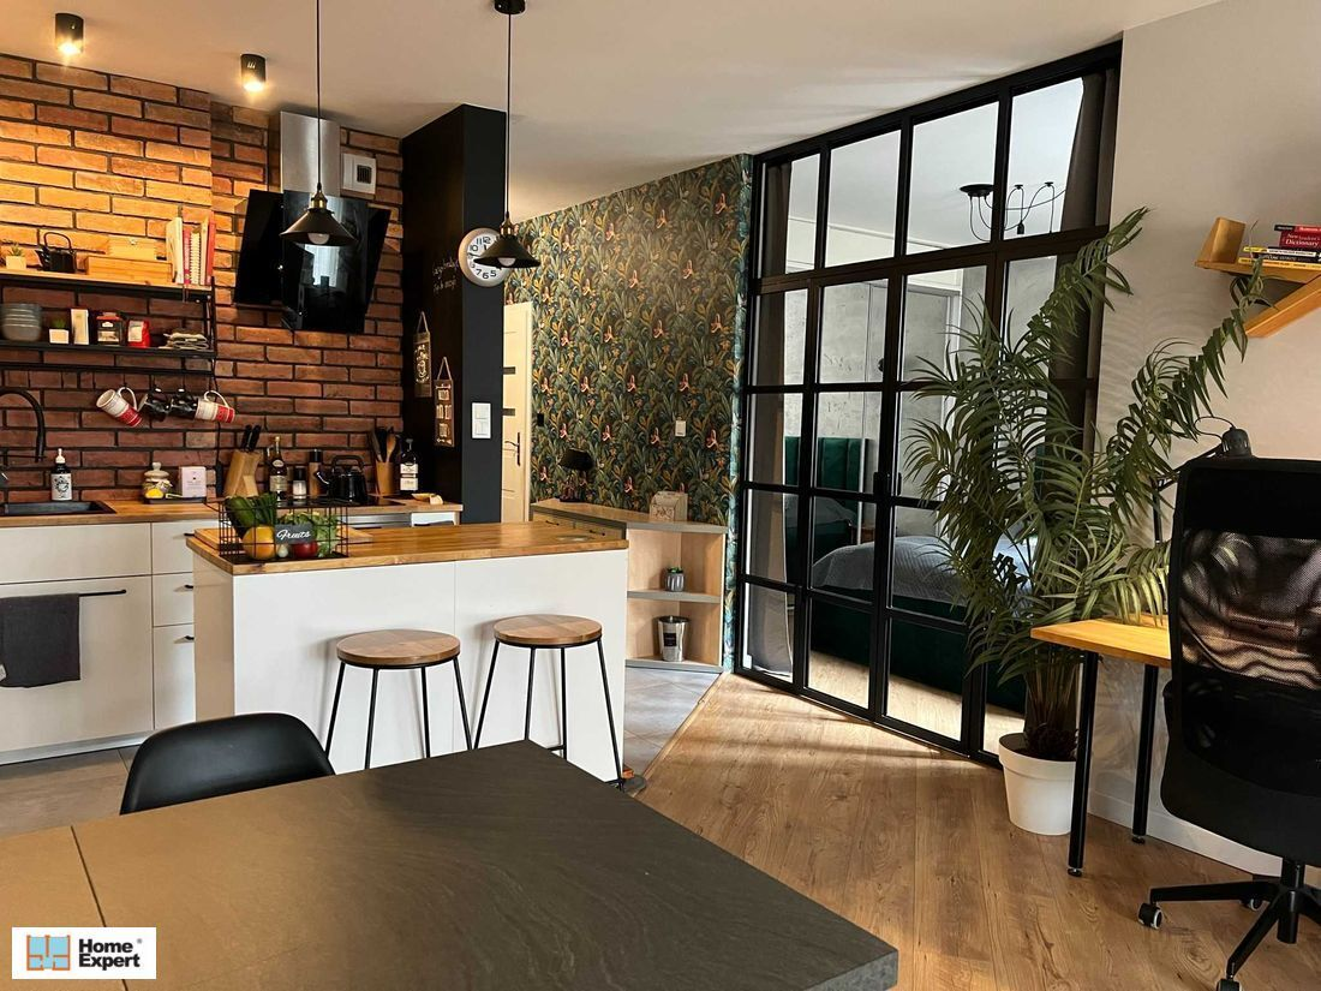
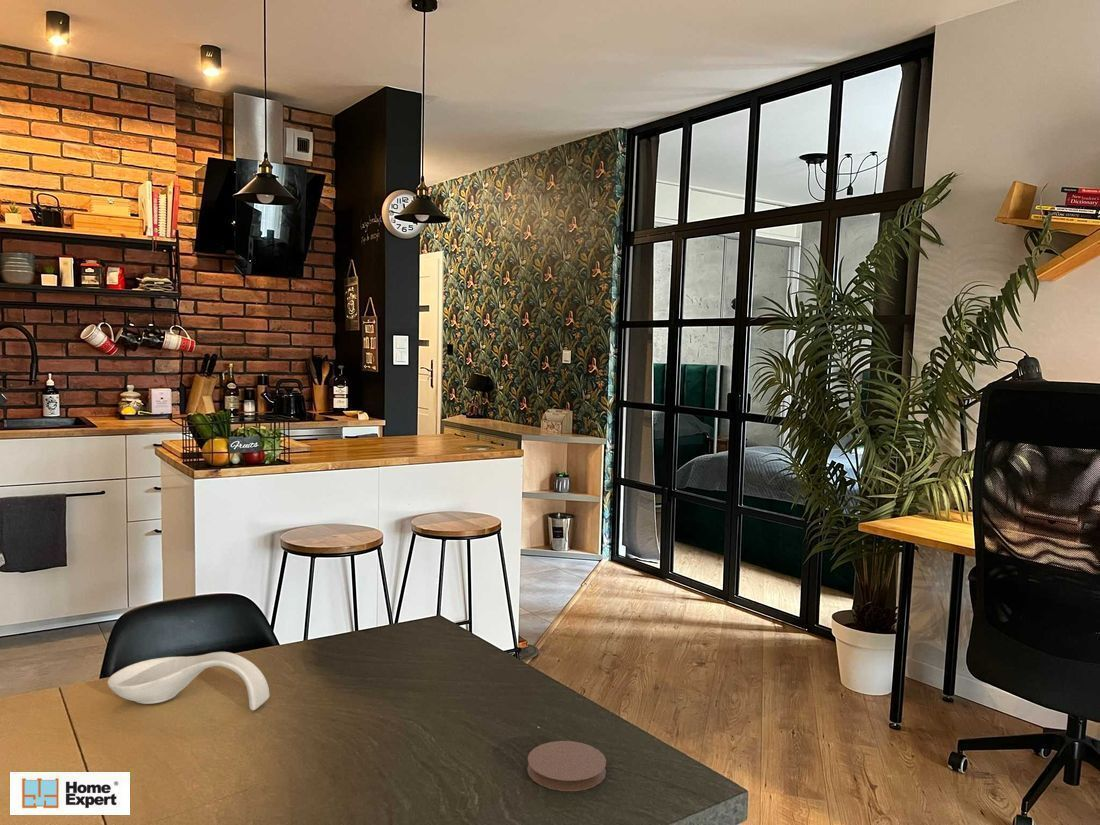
+ coaster [526,740,607,792]
+ spoon rest [106,651,271,711]
